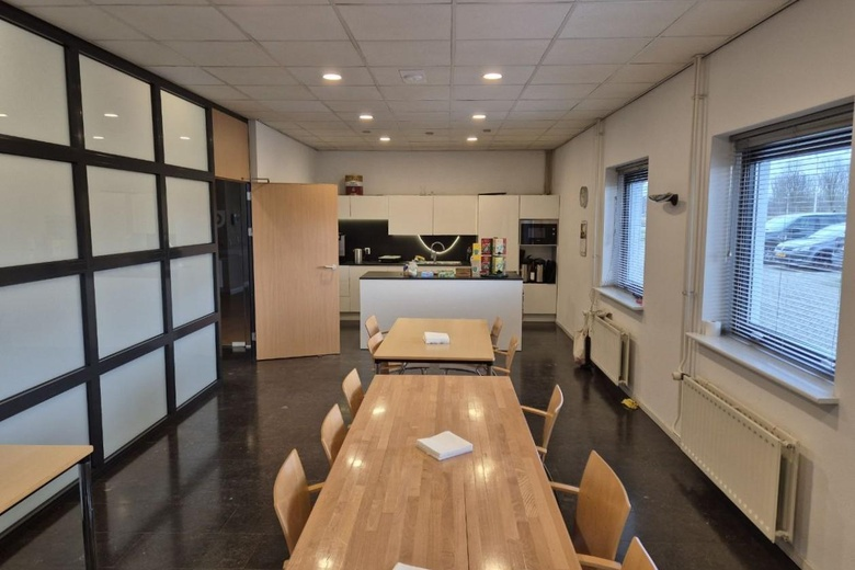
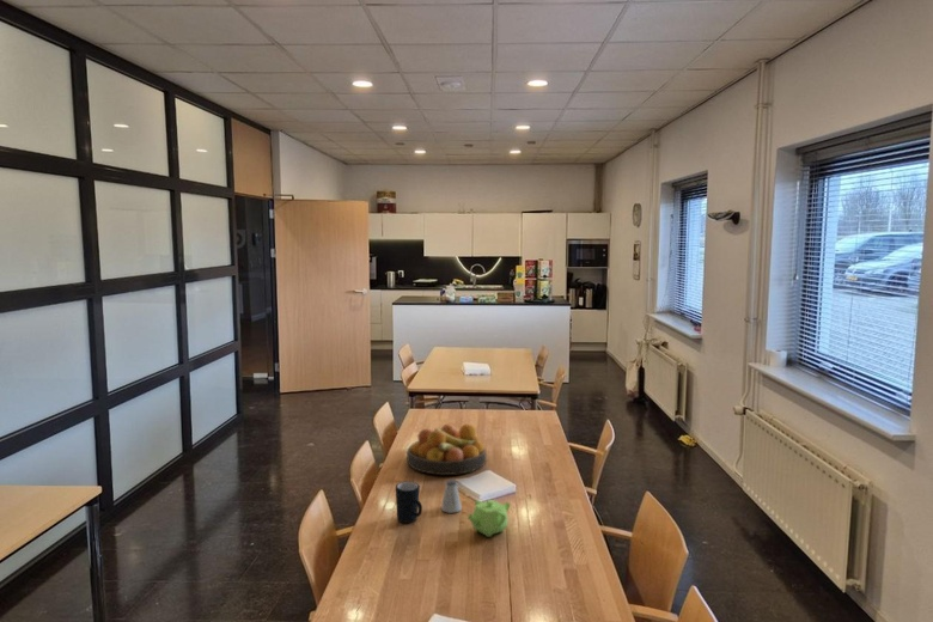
+ teapot [466,499,512,538]
+ mug [395,481,423,524]
+ fruit bowl [405,422,487,476]
+ saltshaker [440,478,463,514]
